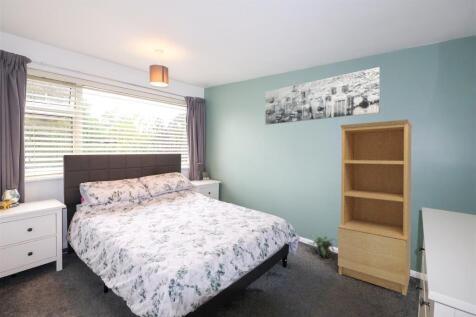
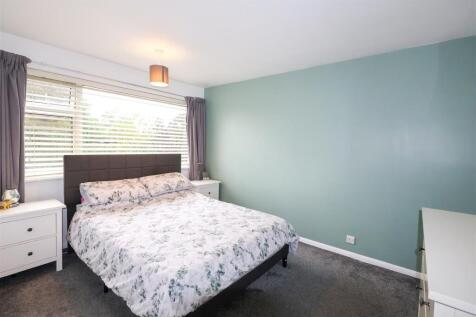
- wall art [264,66,381,126]
- bookcase [337,118,413,296]
- potted plant [306,234,337,260]
